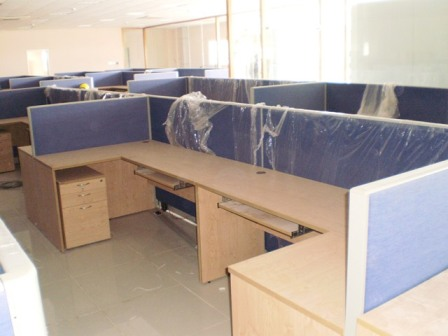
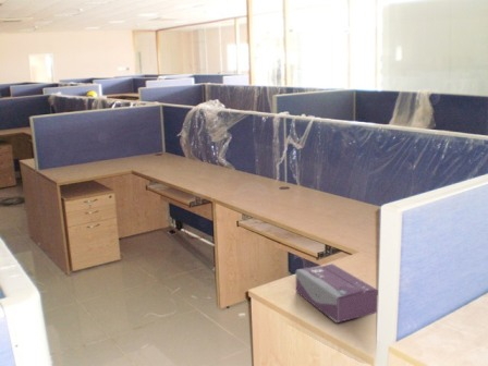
+ tissue box [295,263,379,324]
